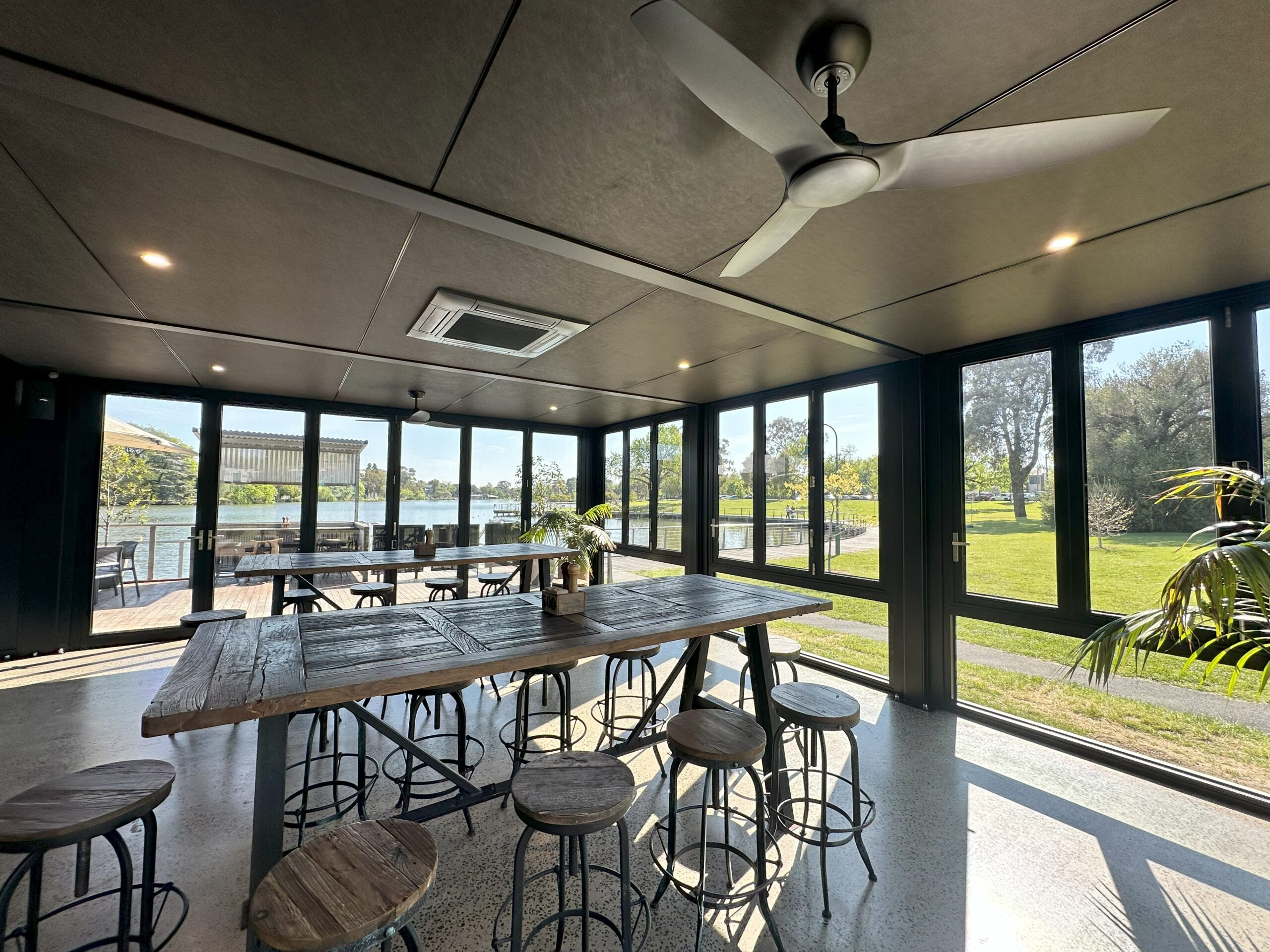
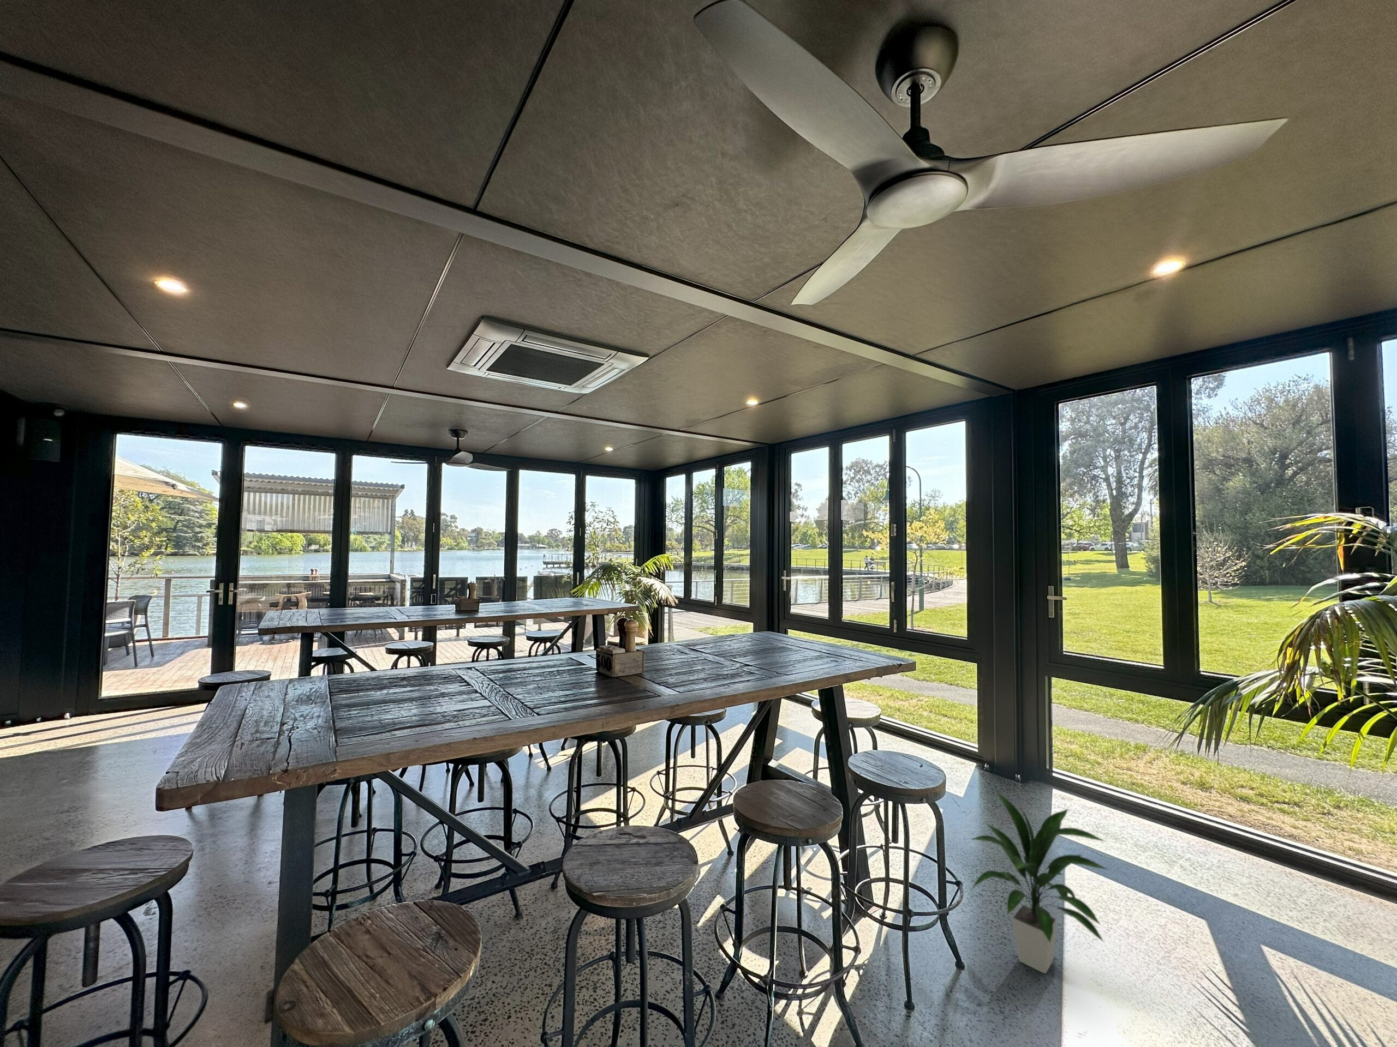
+ indoor plant [969,787,1110,974]
